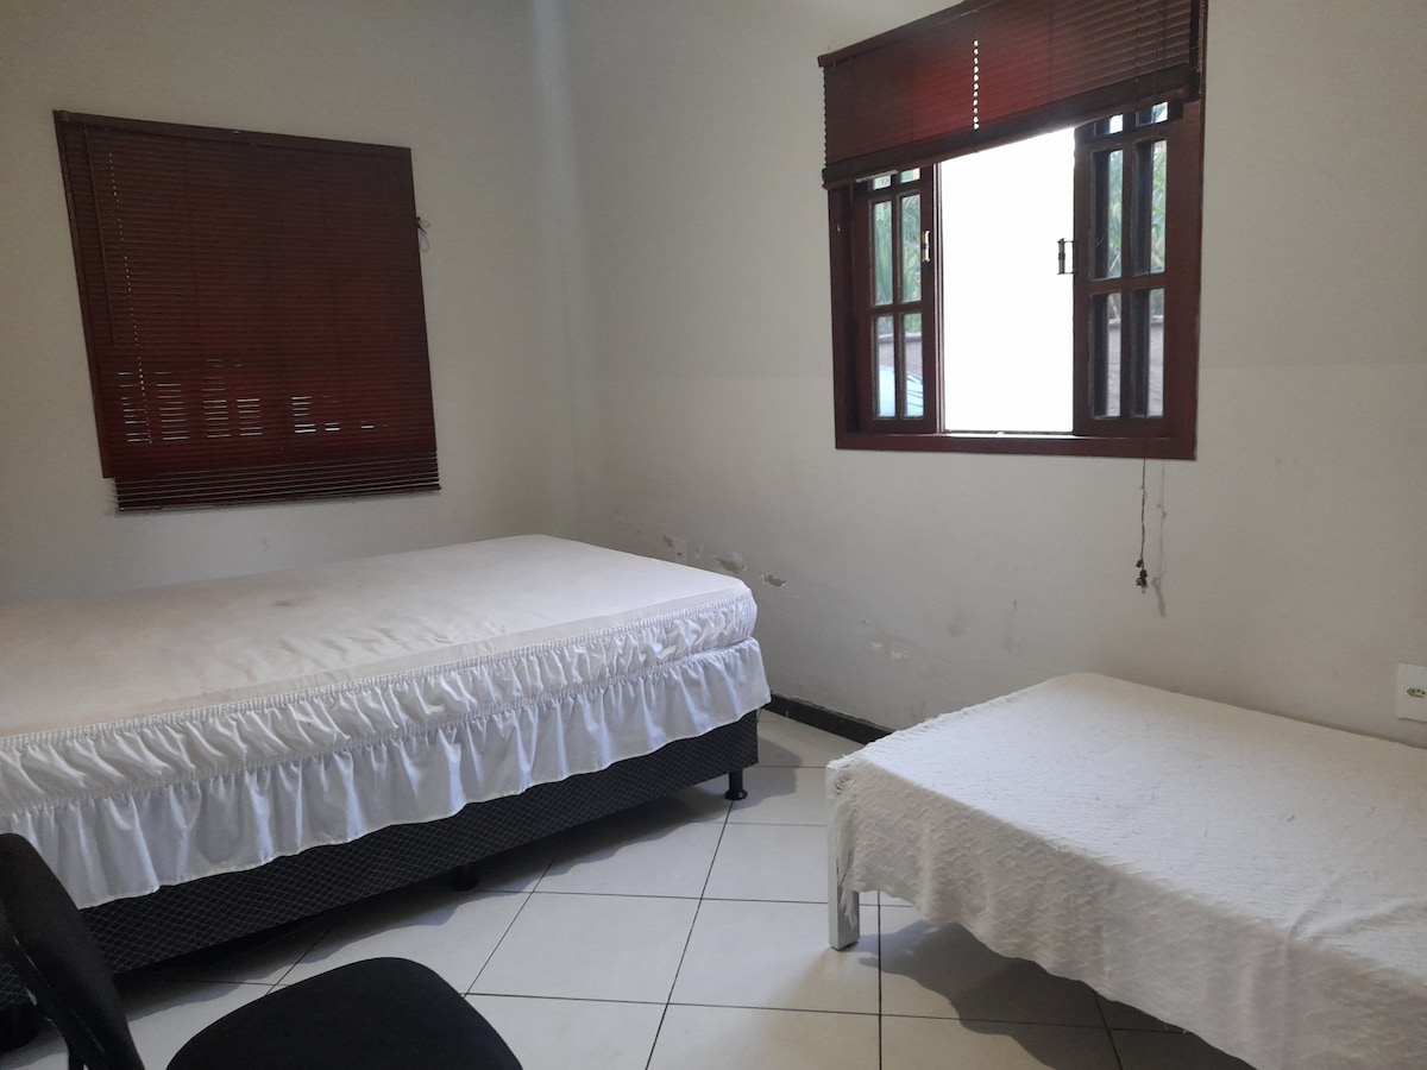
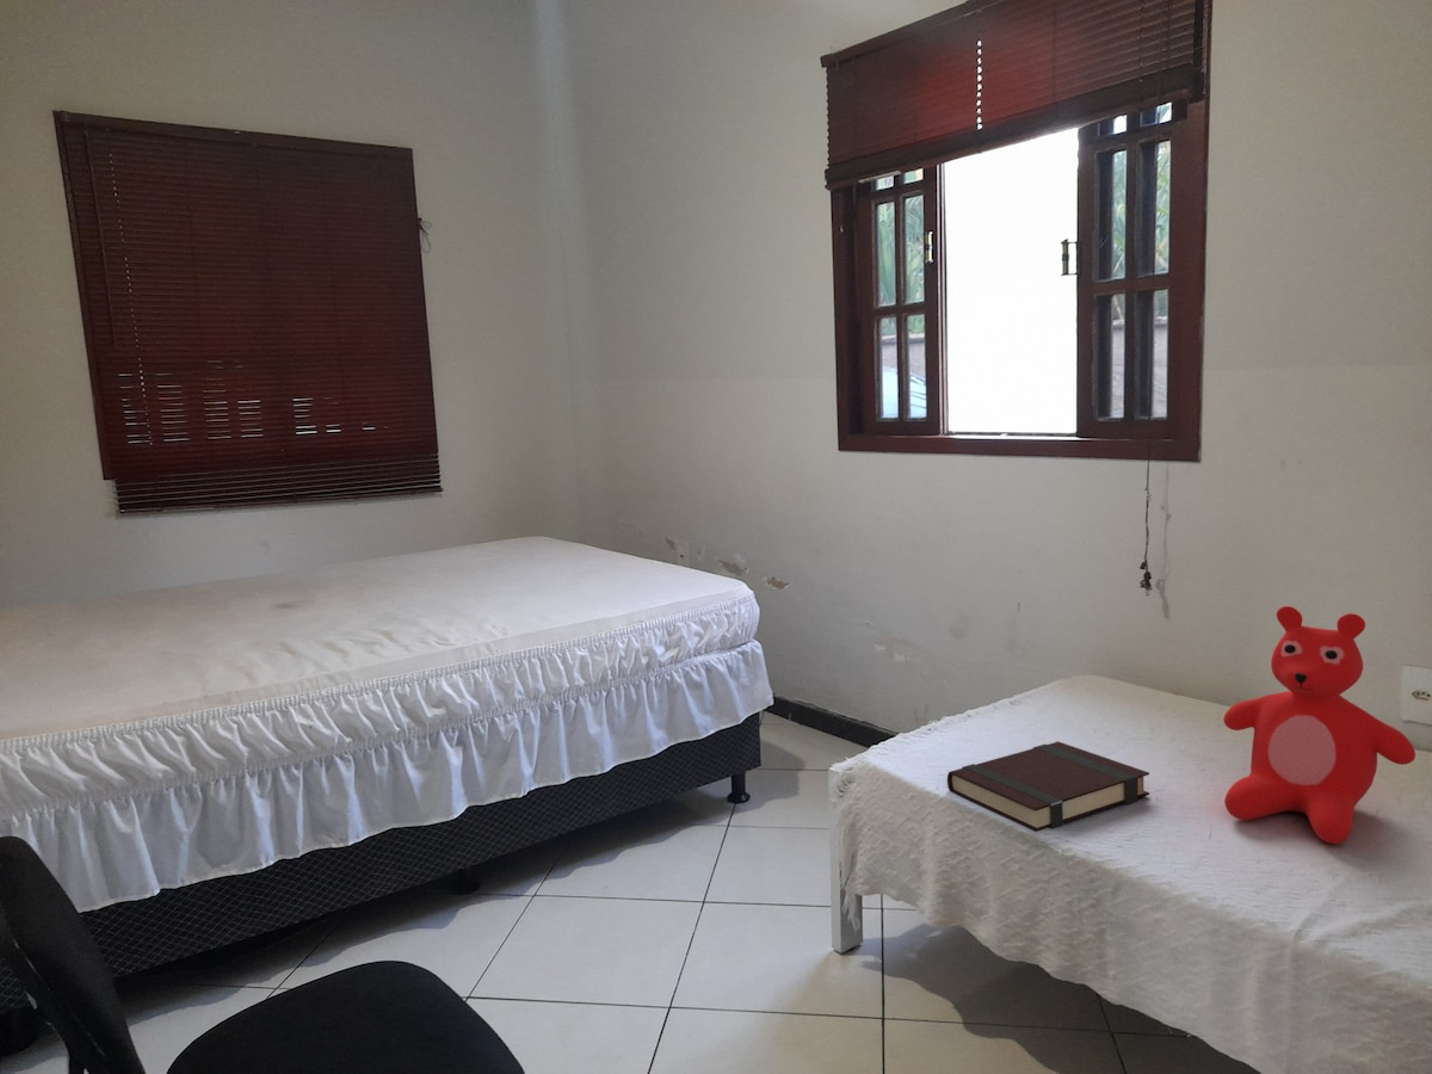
+ book [946,740,1150,833]
+ teddy bear [1222,605,1416,845]
